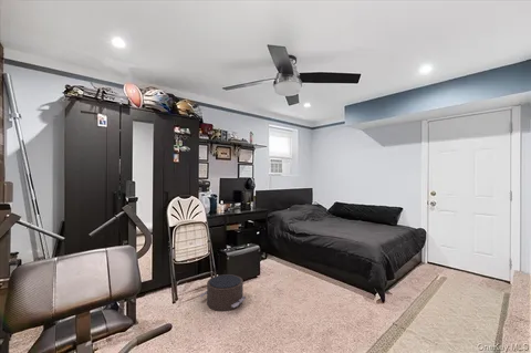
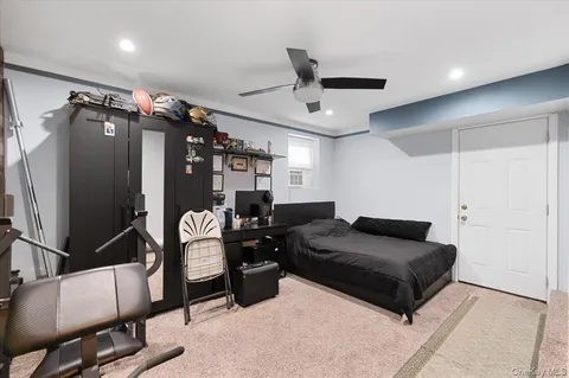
- pouf [198,273,247,312]
